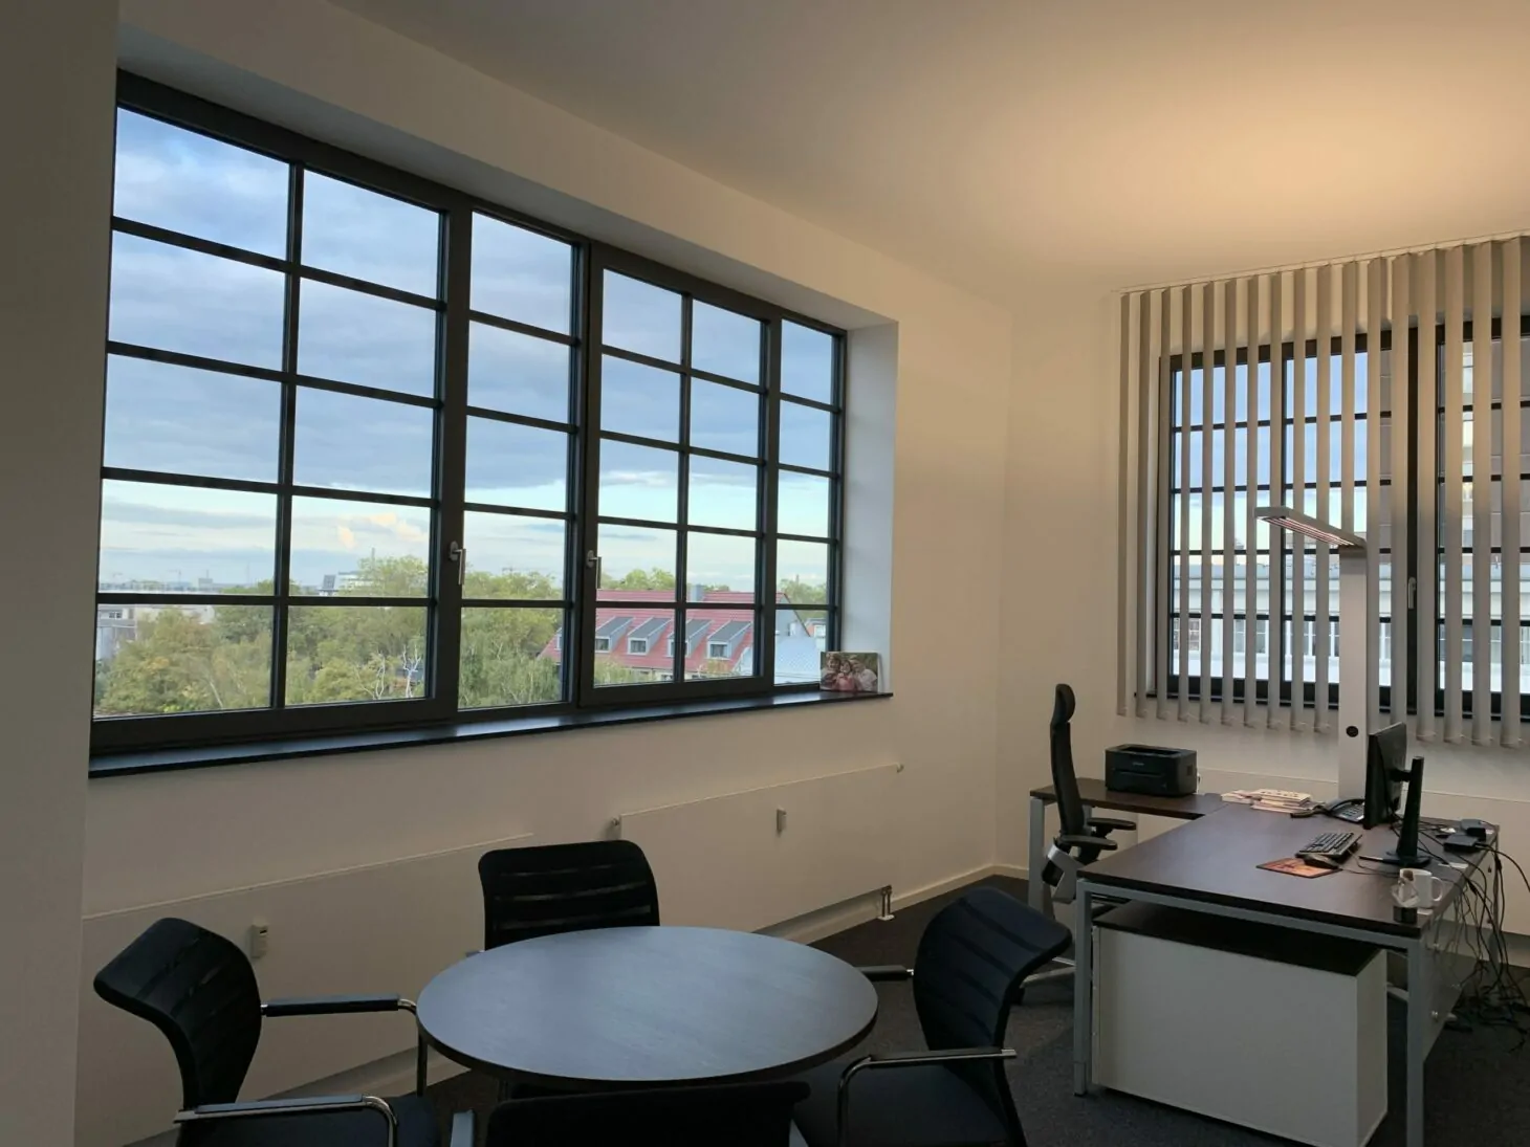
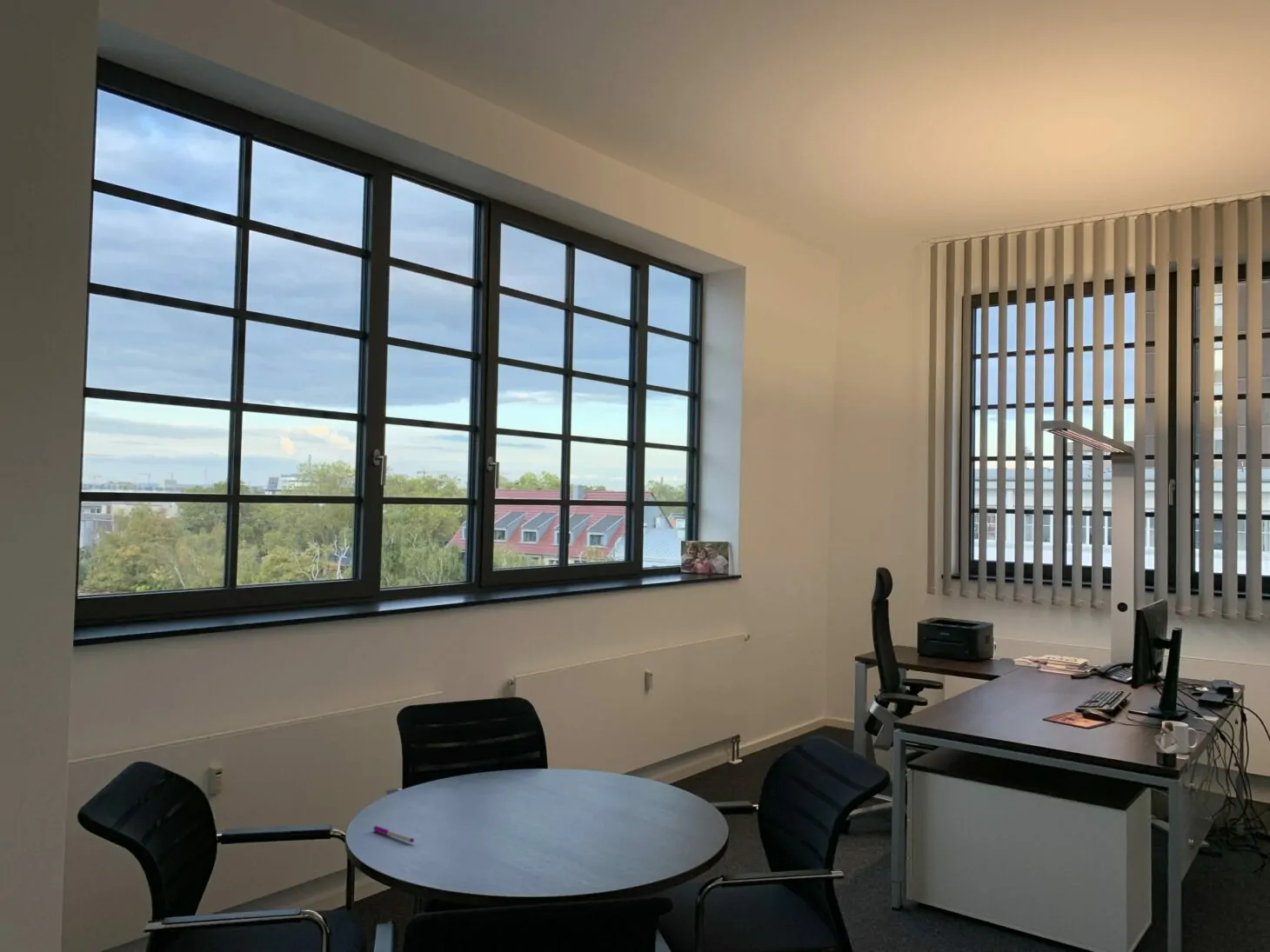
+ pen [372,825,415,843]
